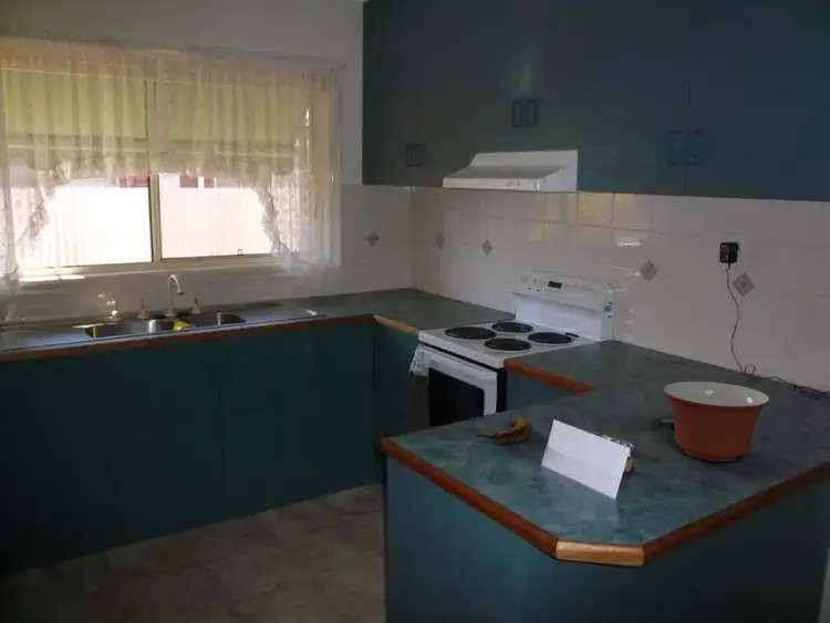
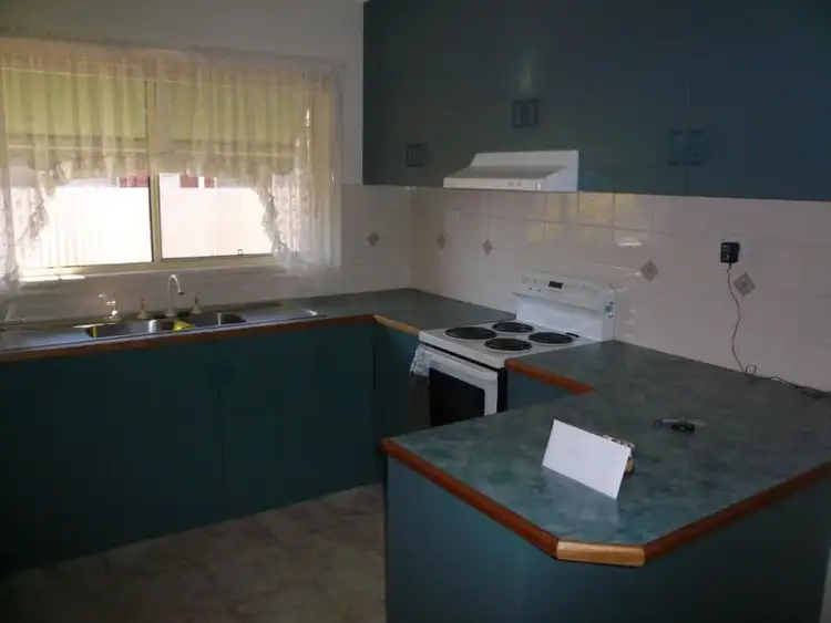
- mixing bowl [662,381,771,463]
- banana [476,417,533,445]
